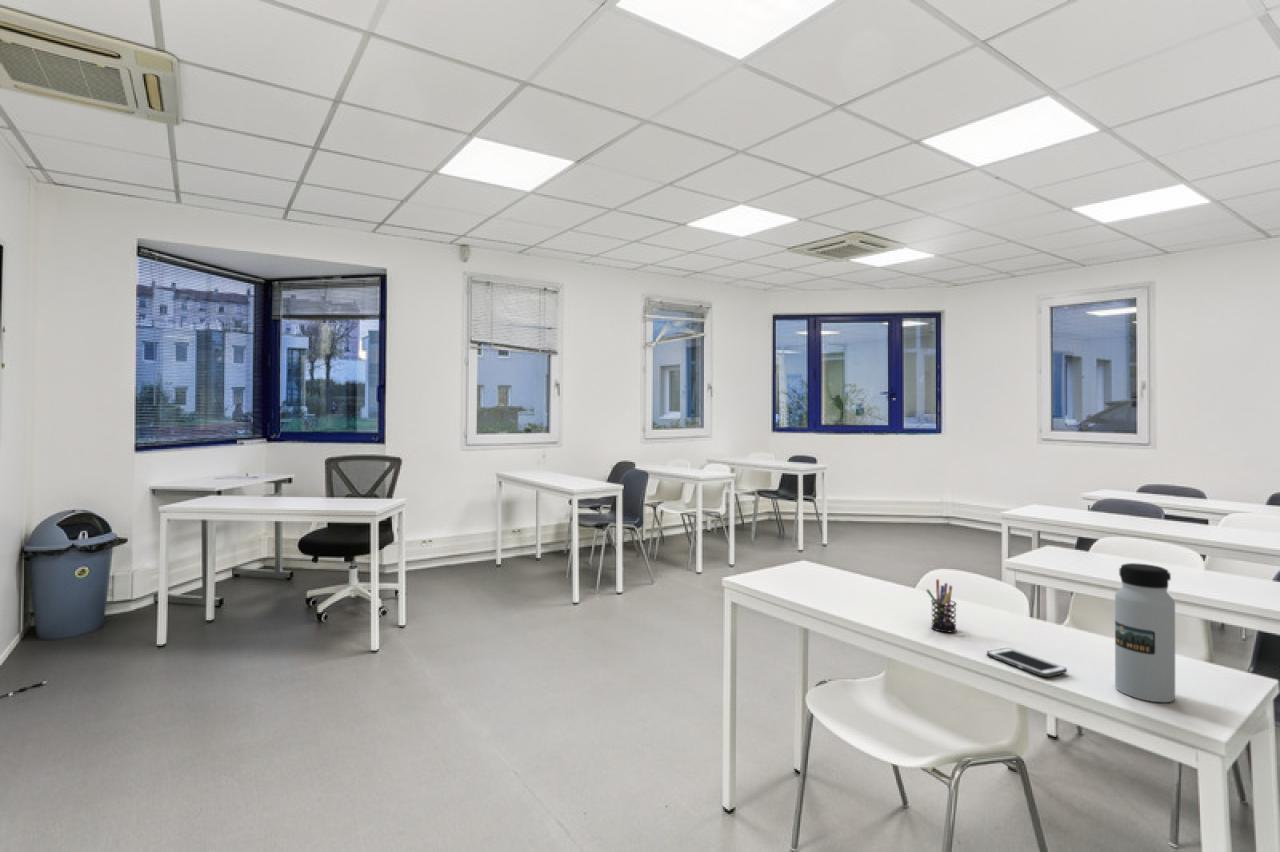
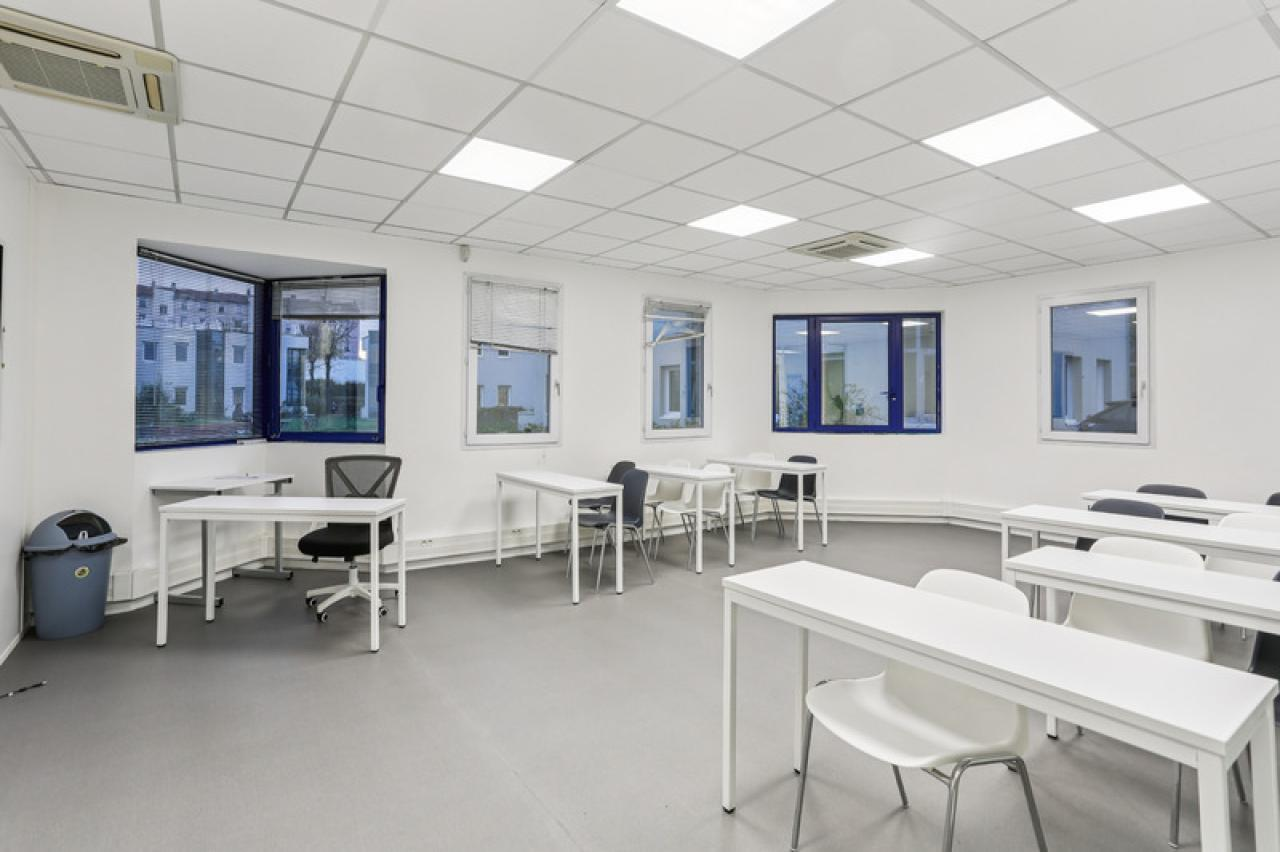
- water bottle [1114,562,1176,703]
- cell phone [986,647,1068,678]
- pen holder [925,578,957,633]
